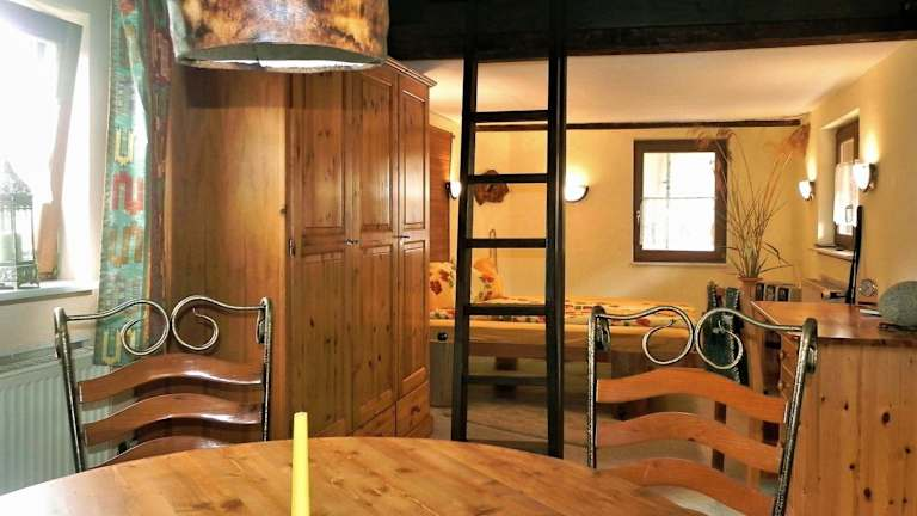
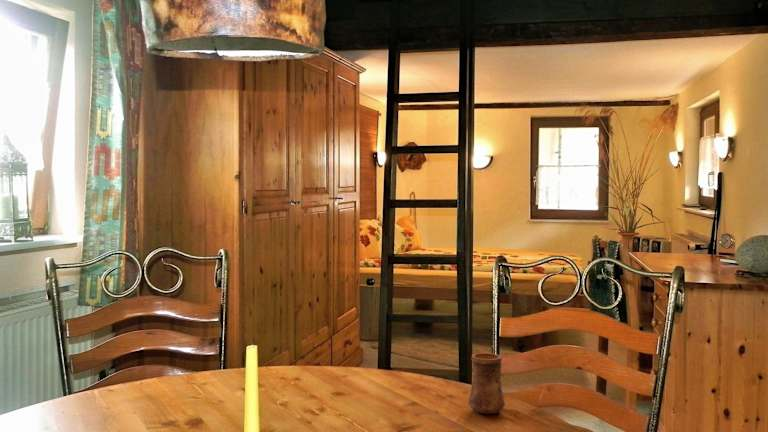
+ cup [467,352,506,415]
